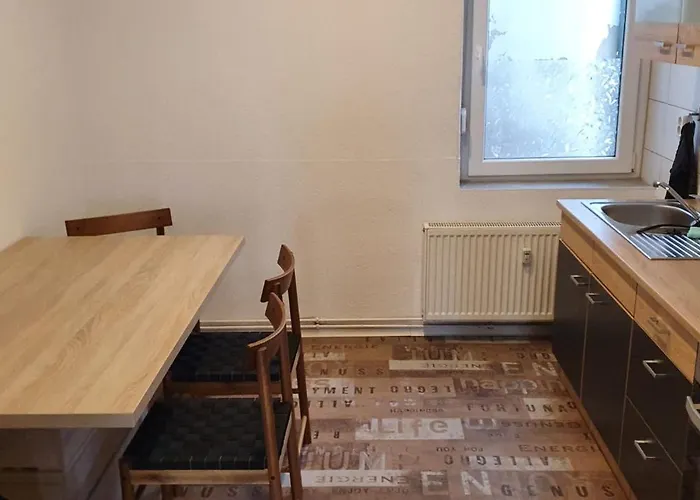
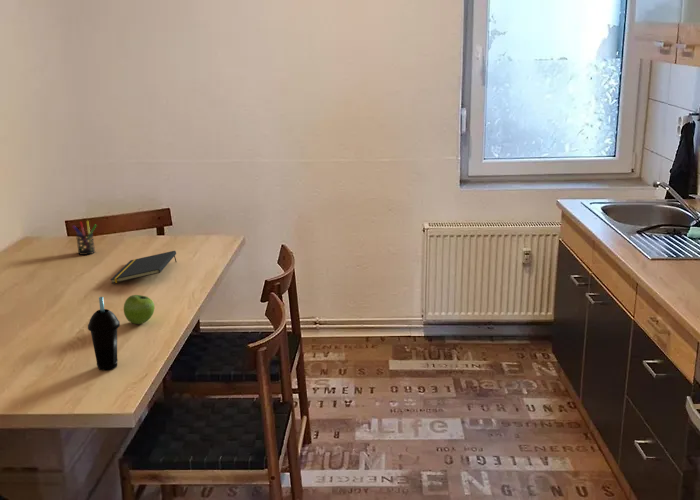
+ cup [87,296,121,371]
+ notepad [110,250,177,284]
+ fruit [123,294,156,325]
+ pen holder [71,220,98,256]
